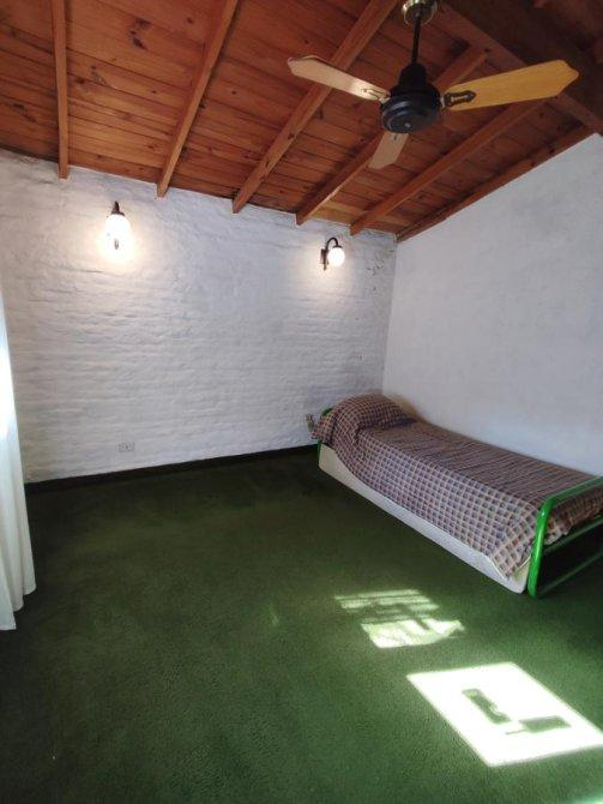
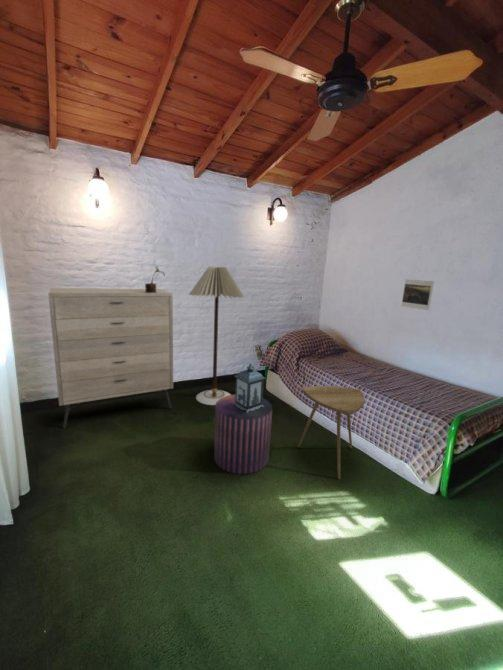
+ floor lamp [188,265,244,406]
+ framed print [400,278,435,311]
+ dresser [47,287,174,429]
+ lantern [233,362,267,413]
+ side table [296,385,365,480]
+ stool [213,394,273,475]
+ potted plant [144,266,166,293]
